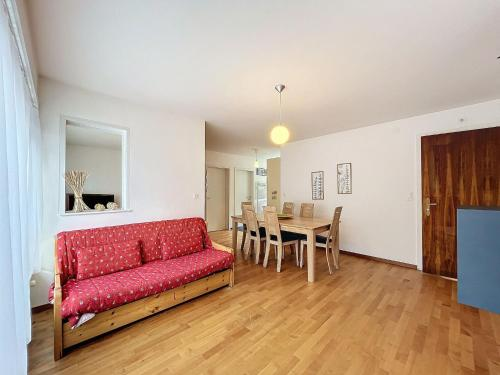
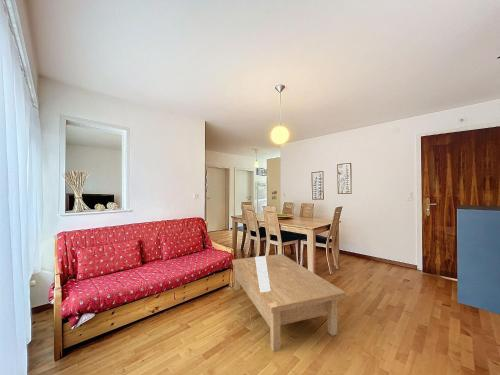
+ coffee table [231,253,347,353]
